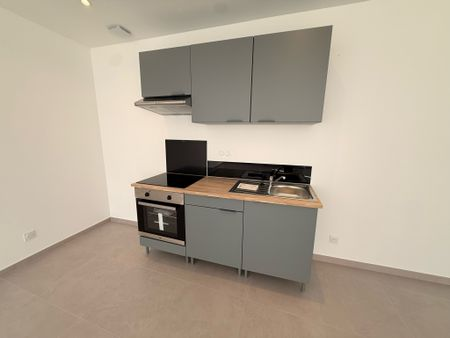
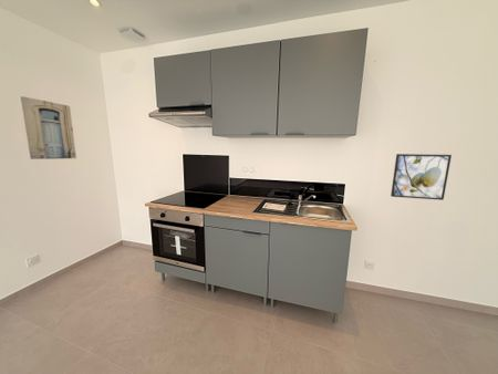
+ wall art [20,95,77,160]
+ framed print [390,153,453,201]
